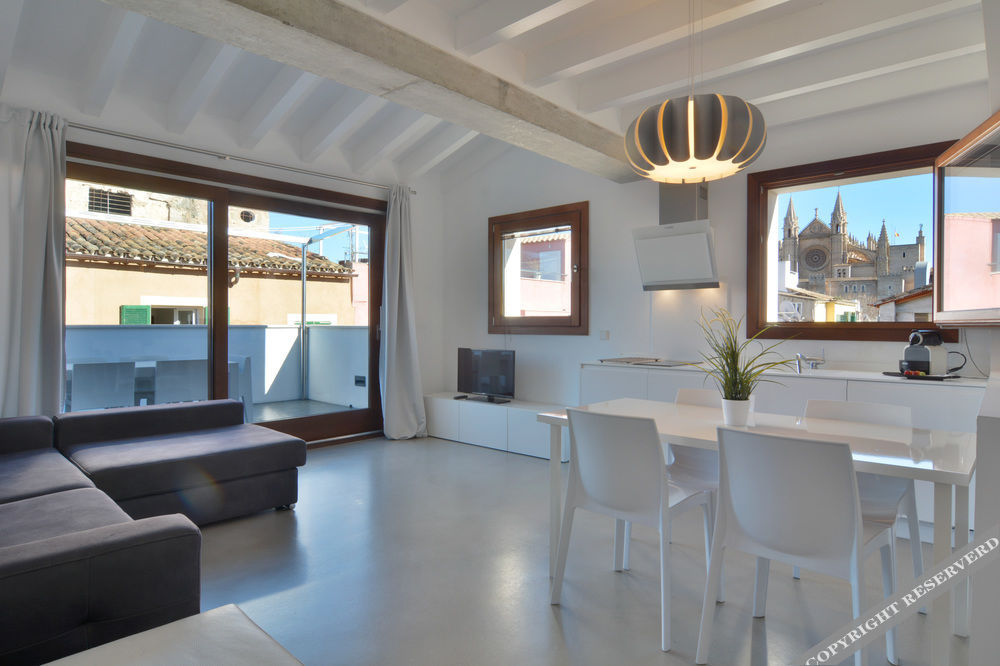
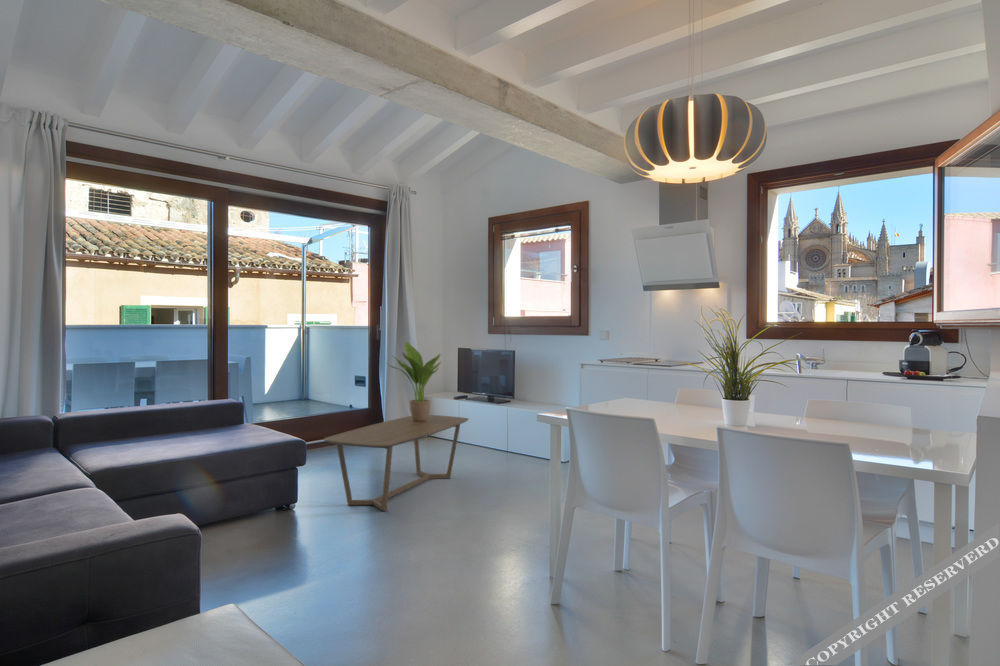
+ potted plant [387,340,442,422]
+ coffee table [323,414,470,512]
